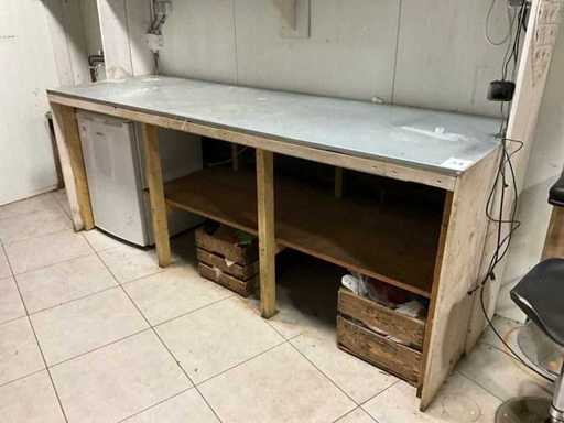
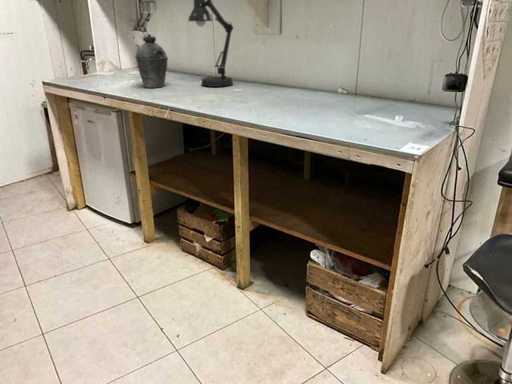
+ kettle [134,33,169,89]
+ desk lamp [188,0,234,88]
